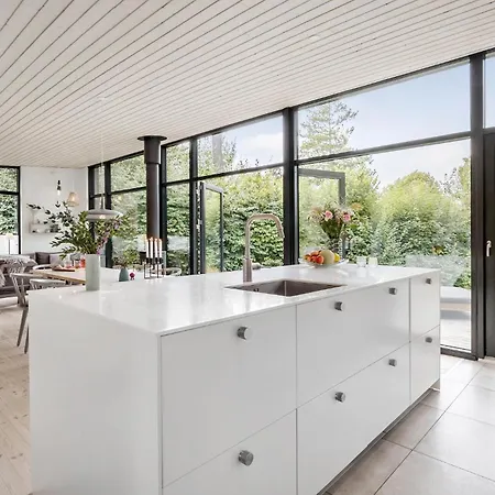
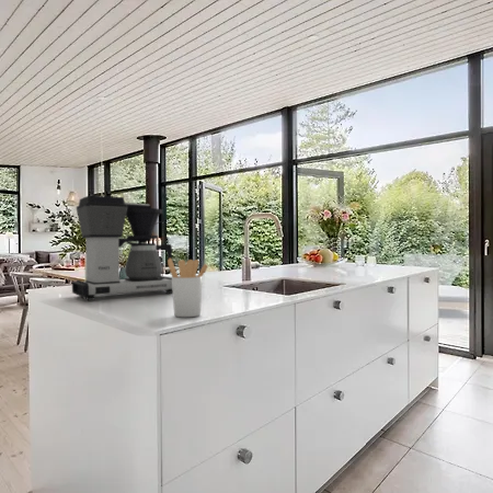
+ utensil holder [167,259,209,318]
+ coffee maker [71,195,173,301]
